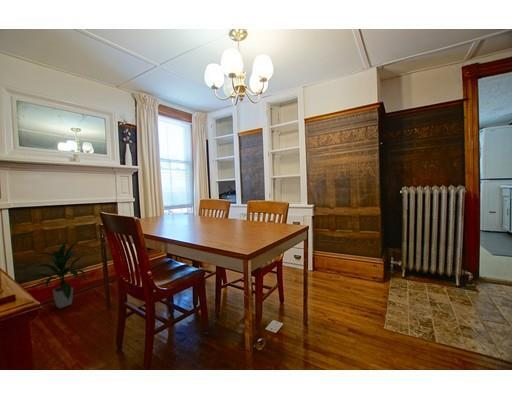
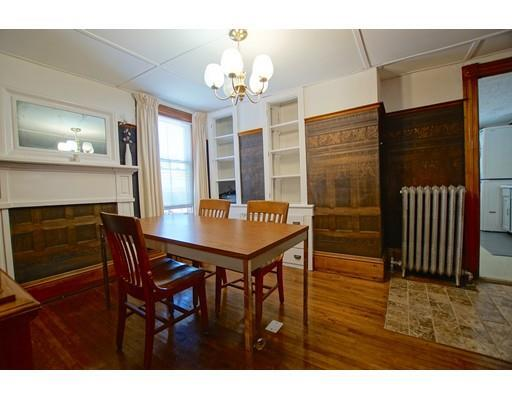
- indoor plant [24,239,90,309]
